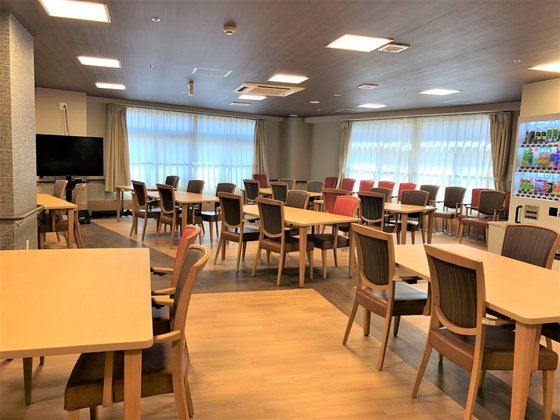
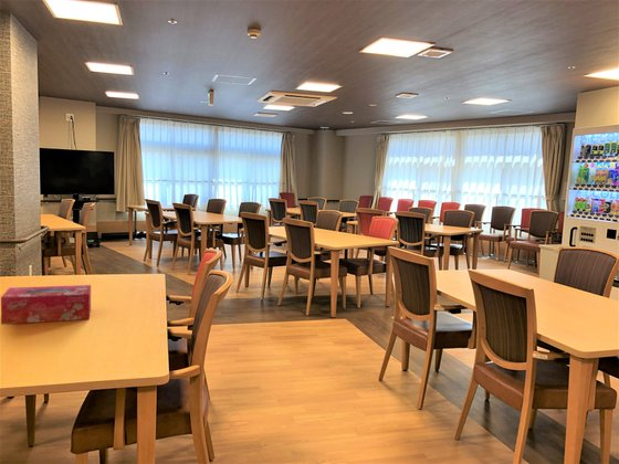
+ tissue box [0,284,92,326]
